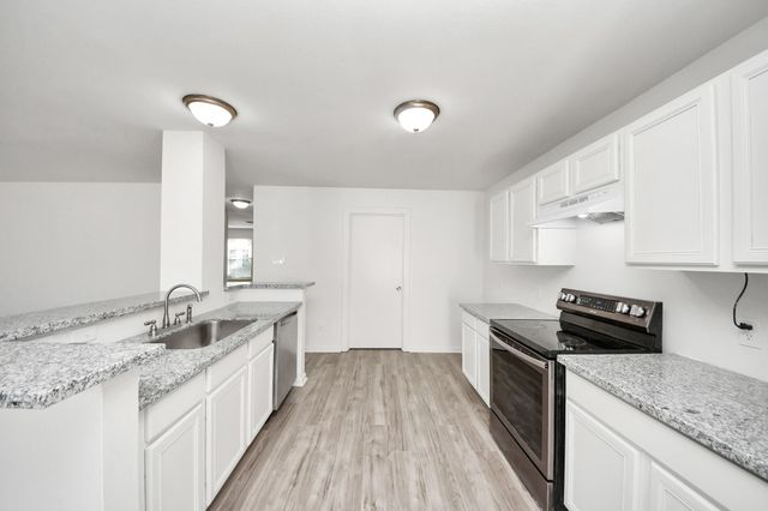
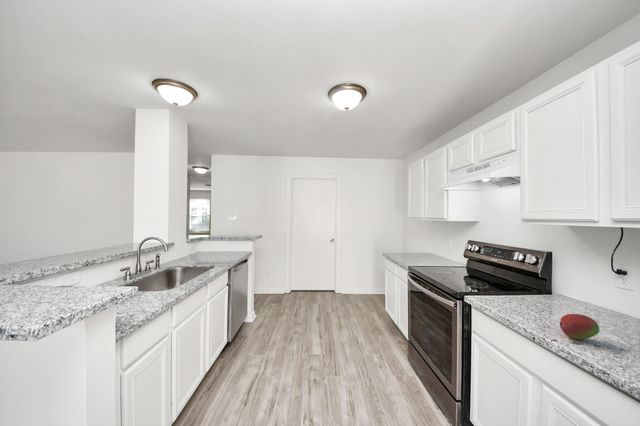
+ fruit [559,313,600,340]
